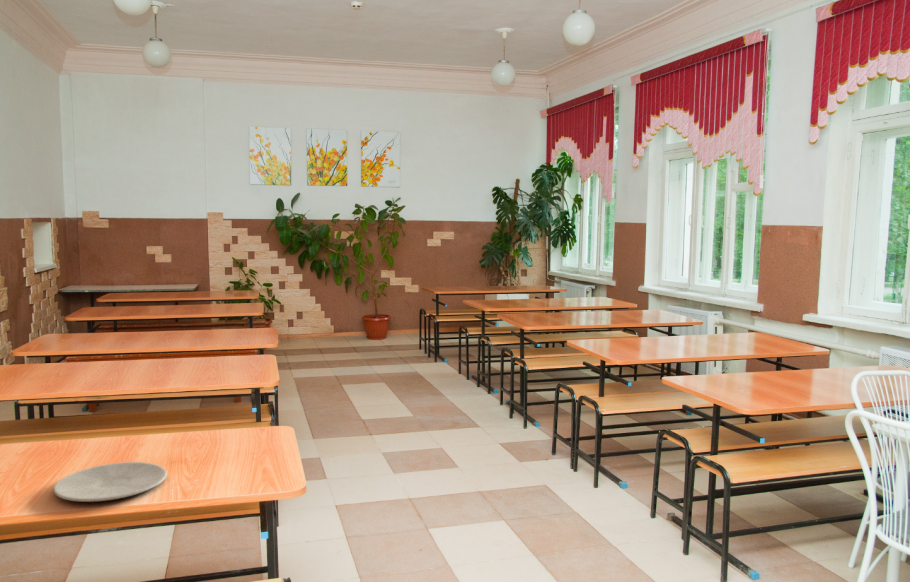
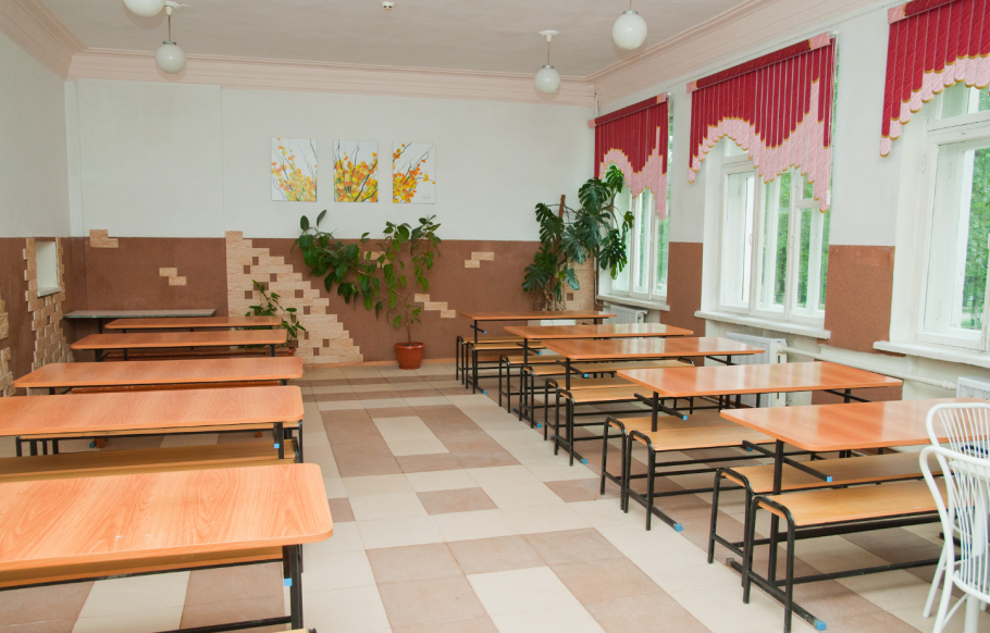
- plate [53,461,168,503]
